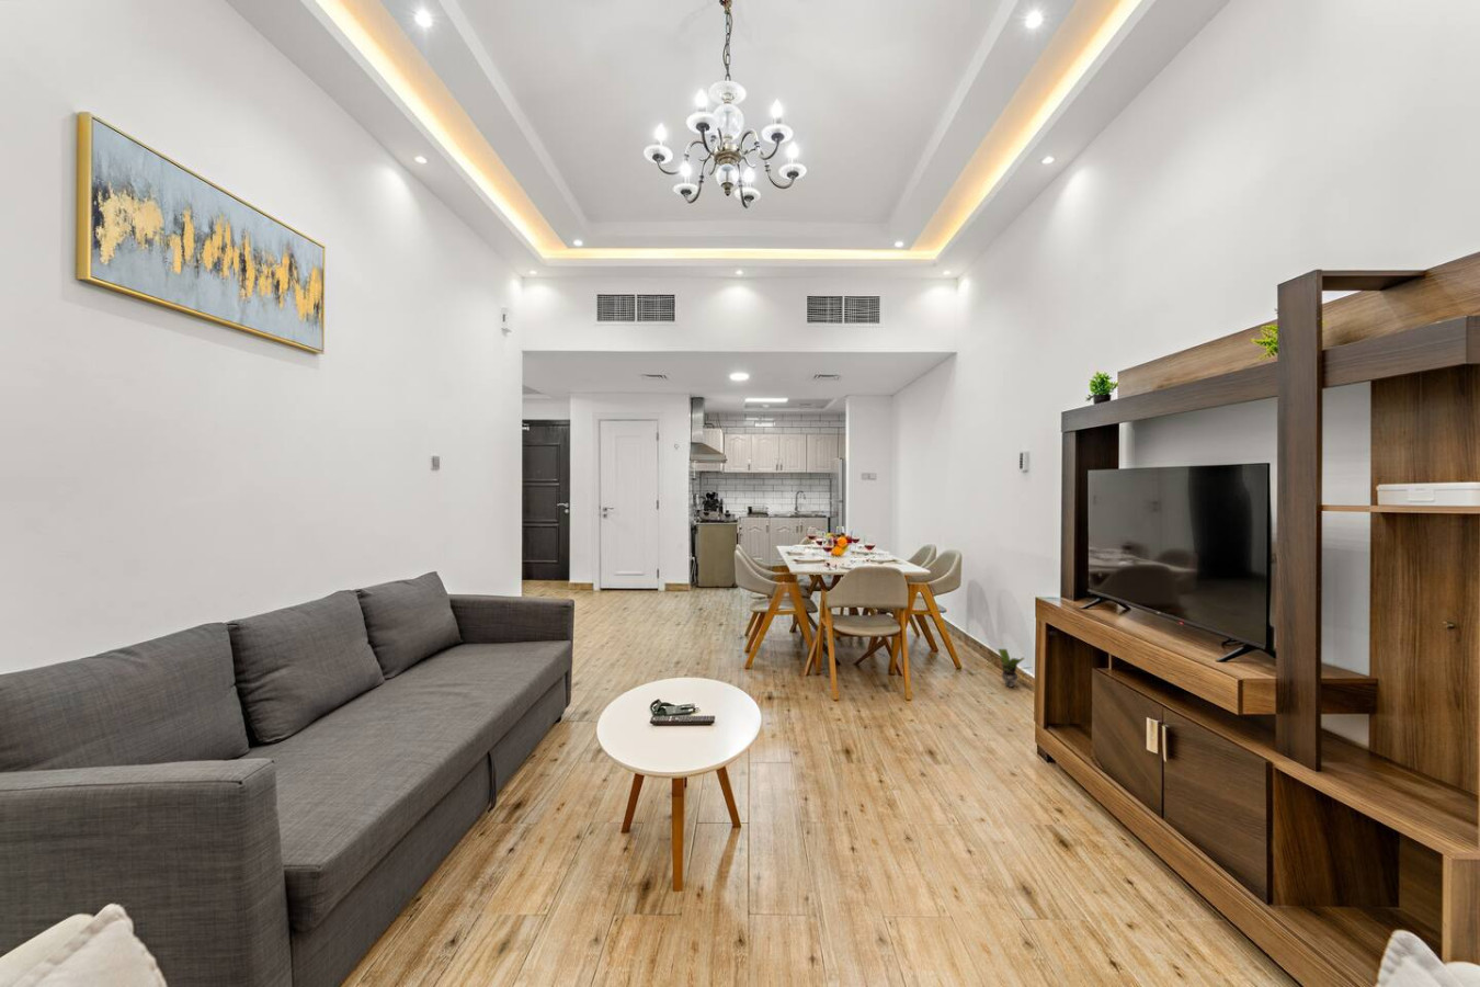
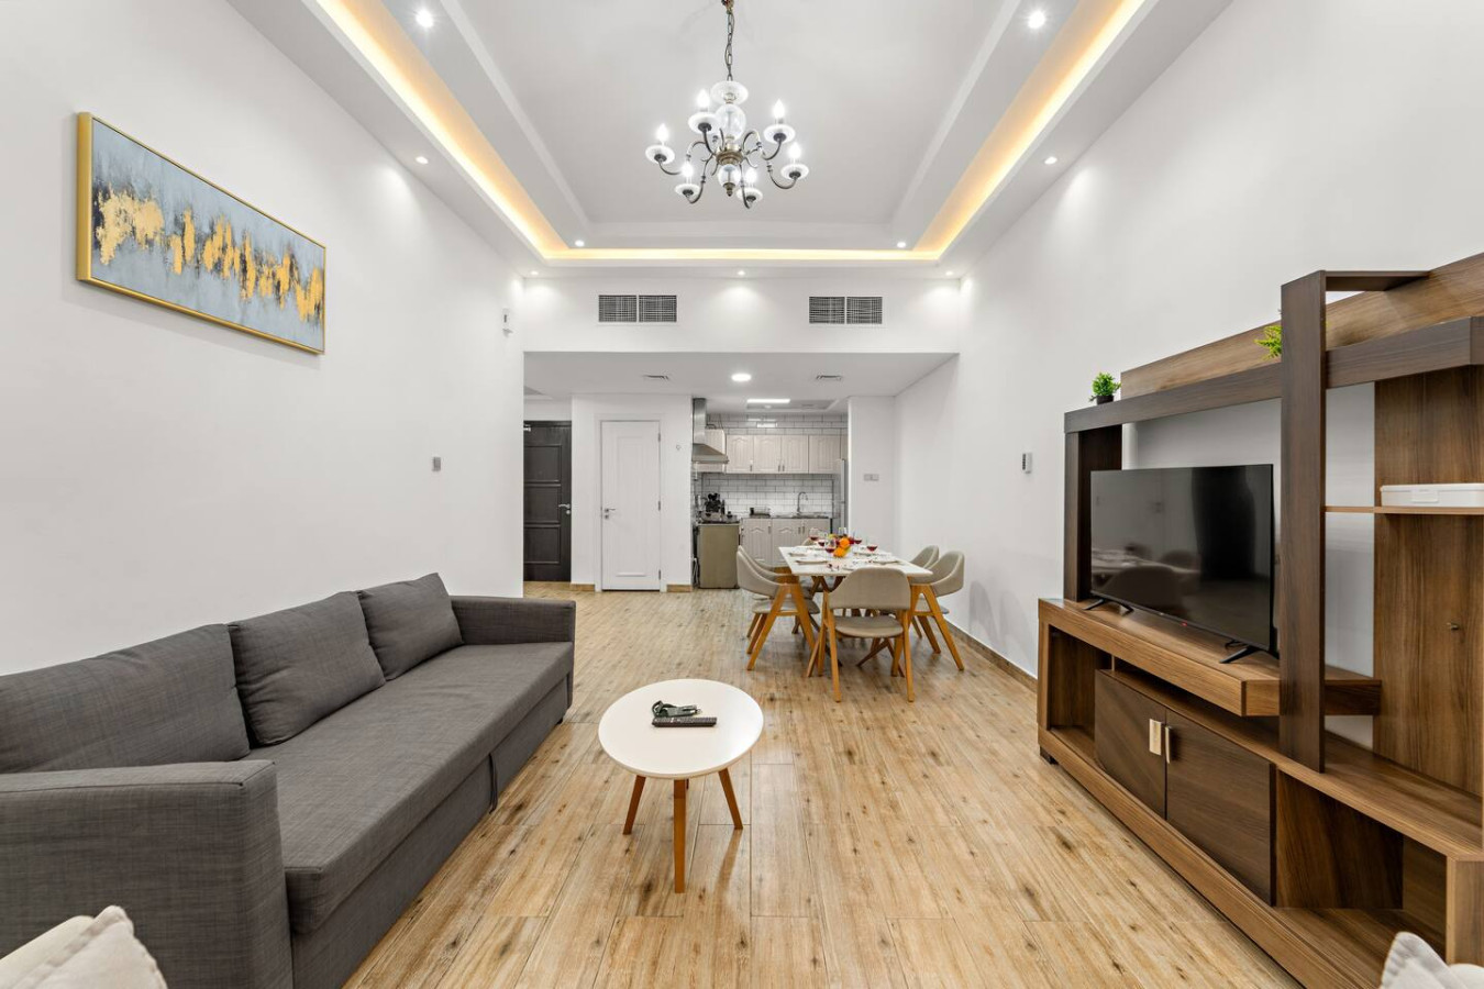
- potted plant [994,648,1033,688]
